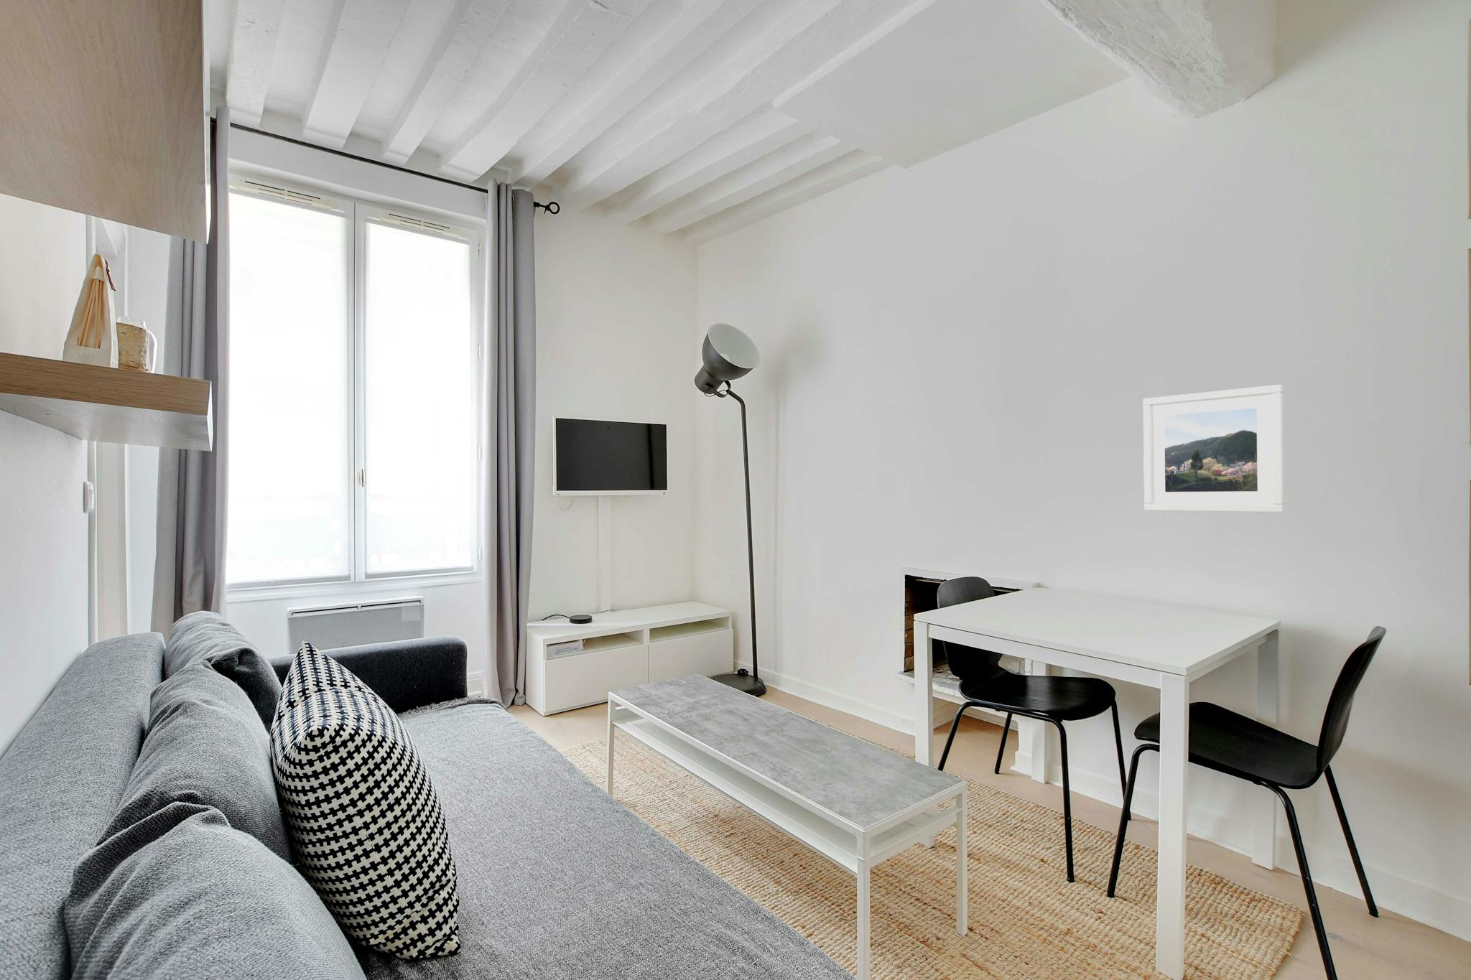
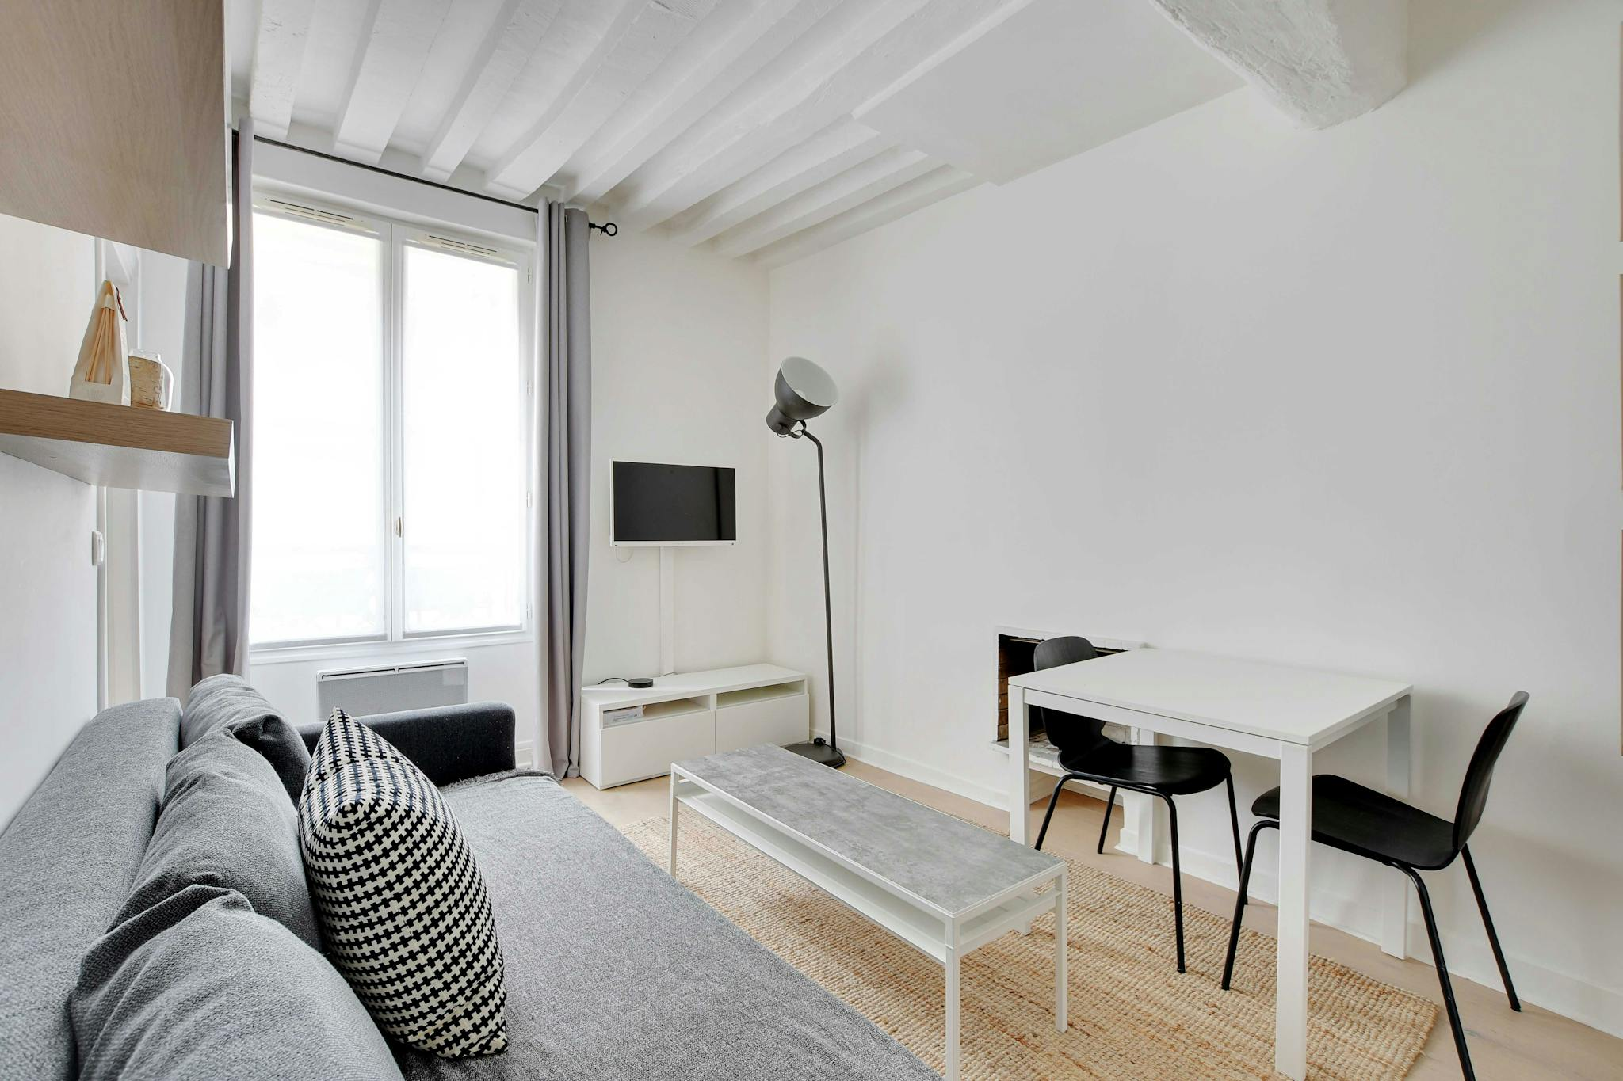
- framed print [1143,384,1286,513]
